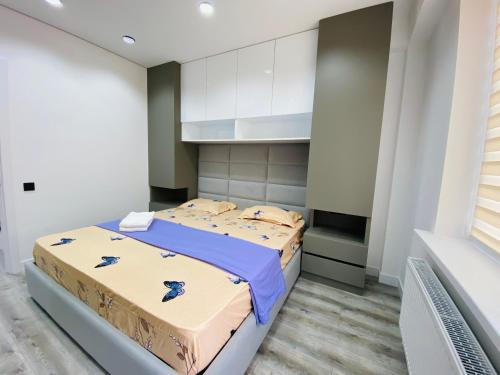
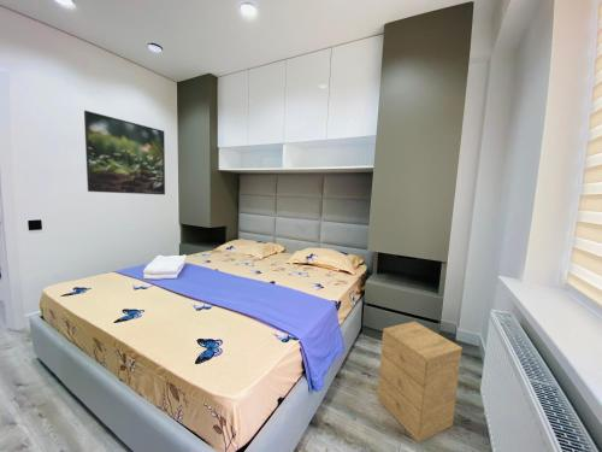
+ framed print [83,110,166,196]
+ nightstand [377,321,464,444]
